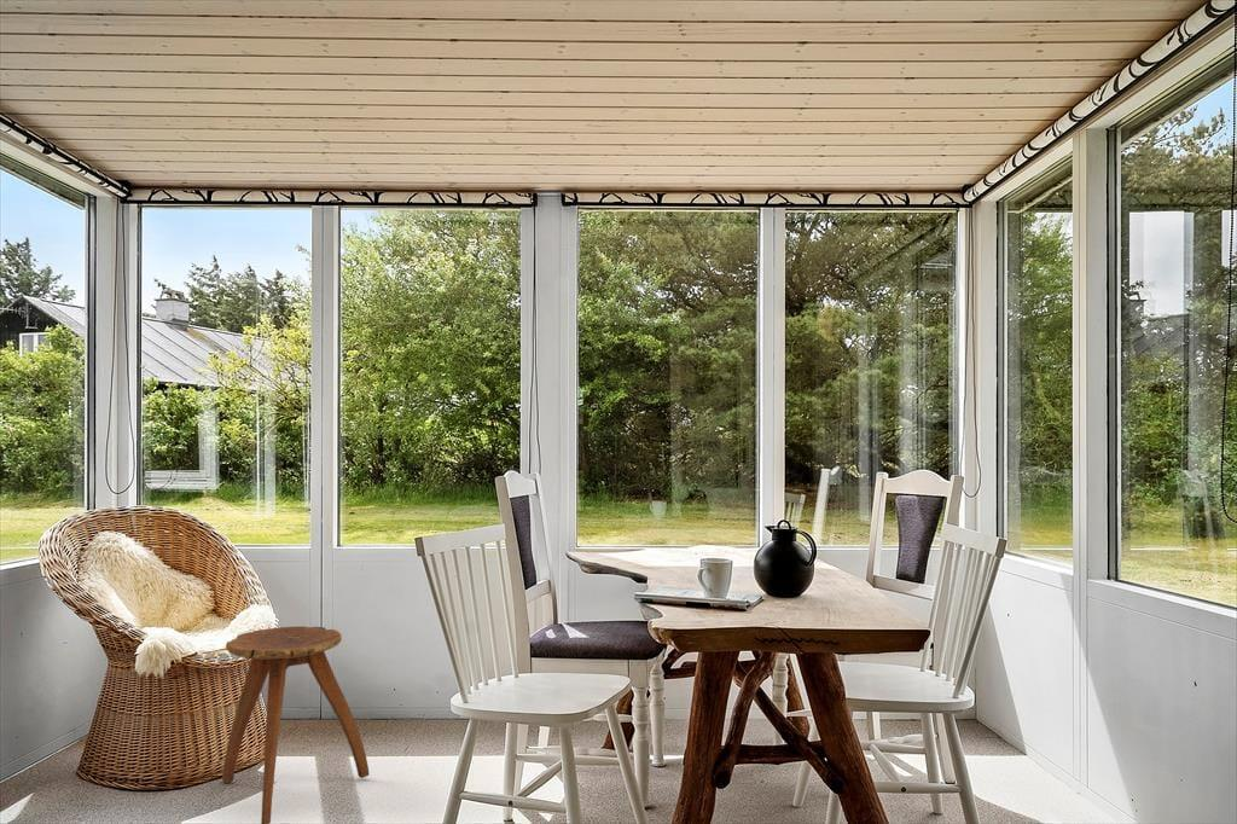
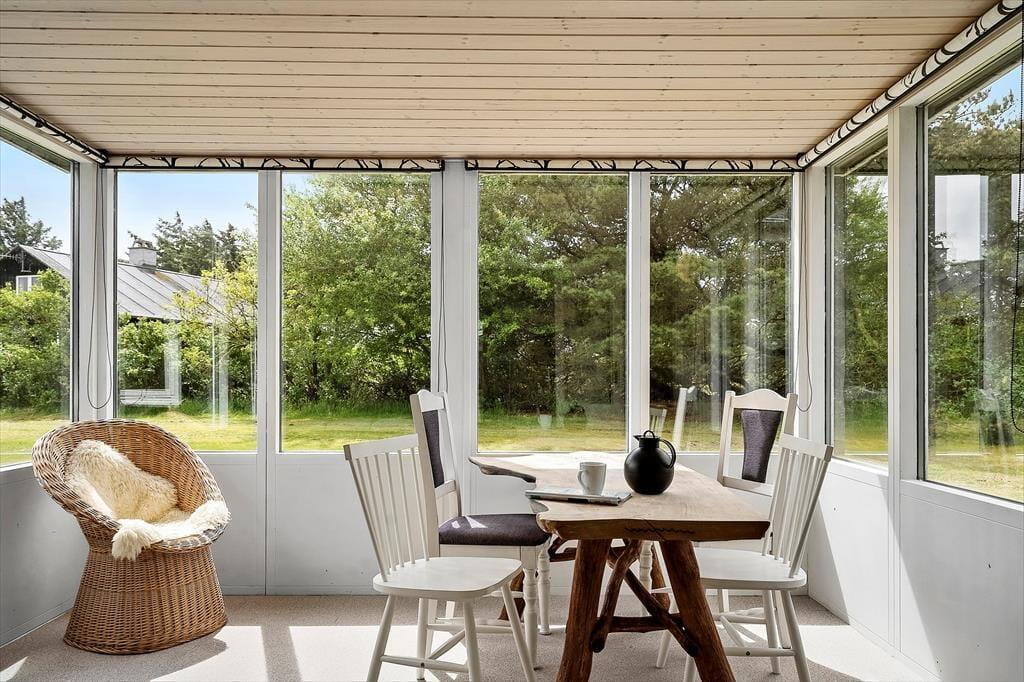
- stool [221,625,370,824]
